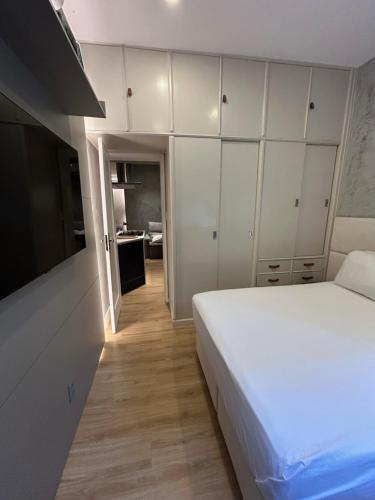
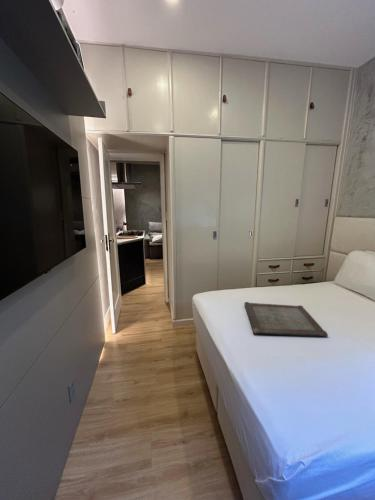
+ serving tray [243,301,329,338]
